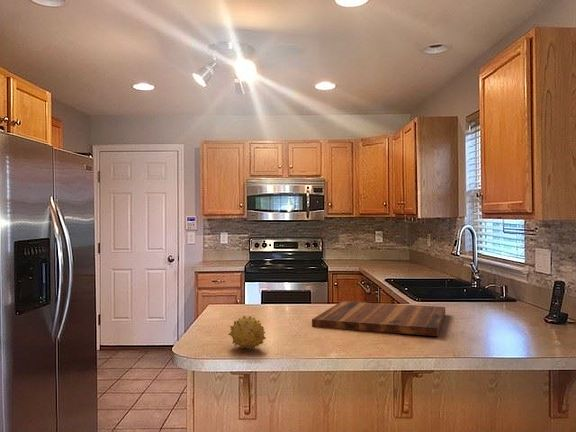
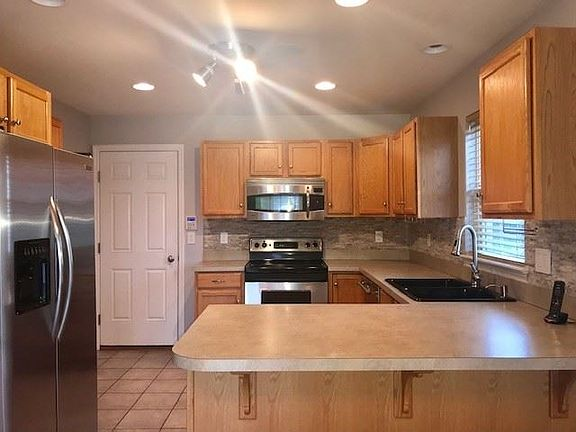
- cutting board [311,300,446,337]
- fruit [227,315,267,351]
